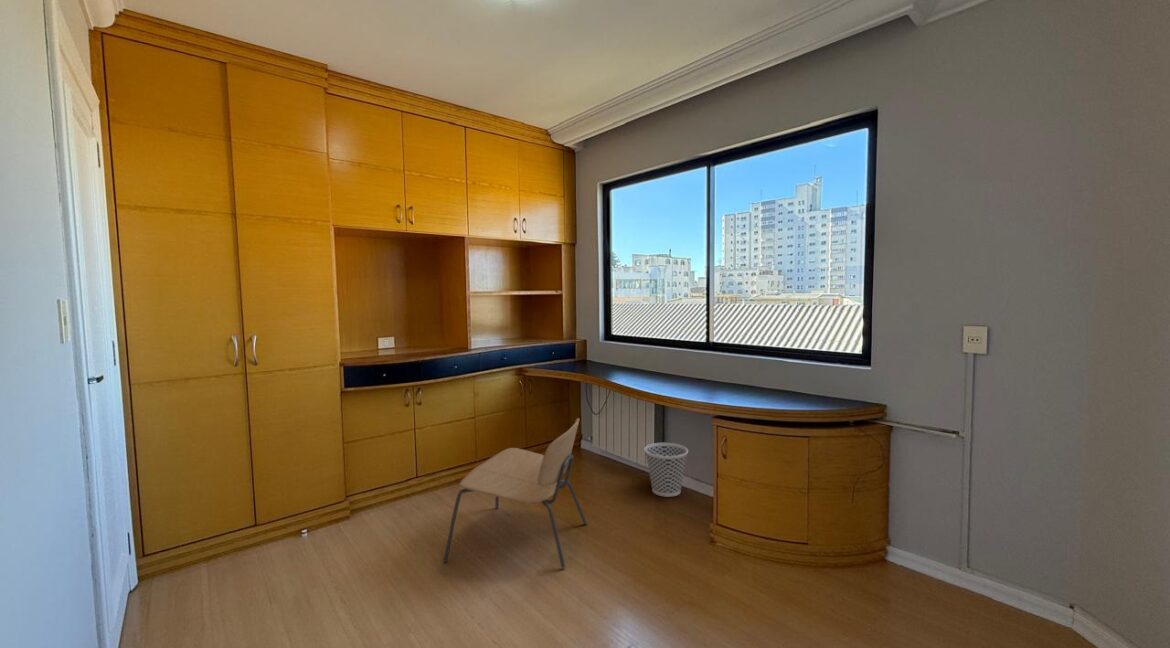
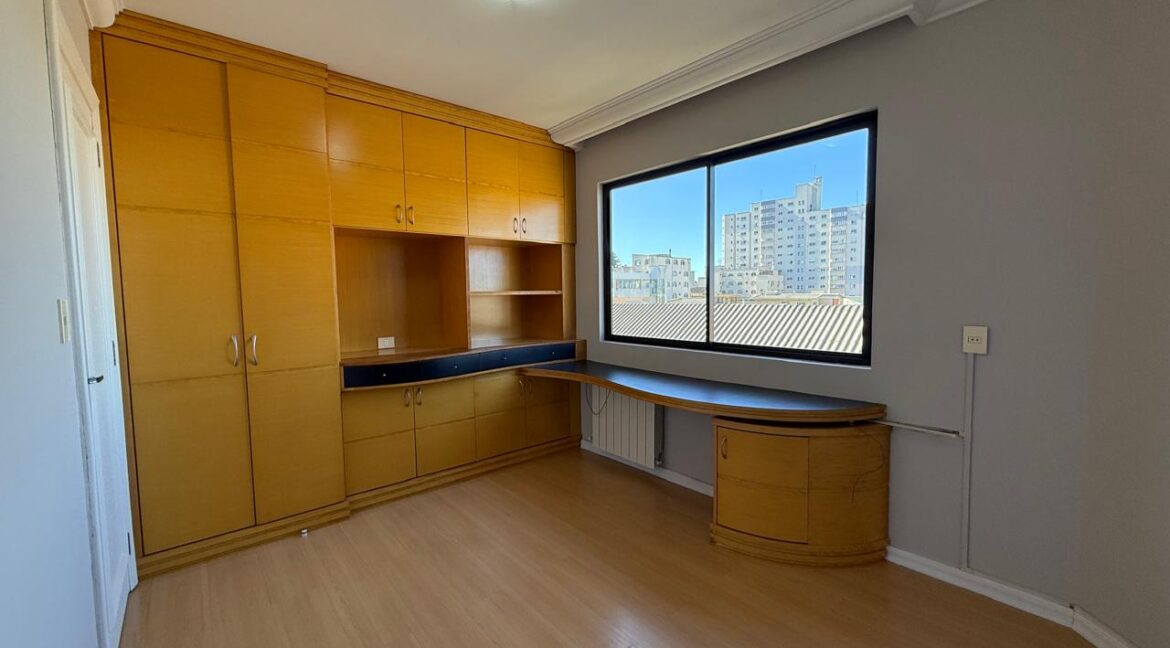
- chair [442,417,588,569]
- wastebasket [643,442,689,498]
